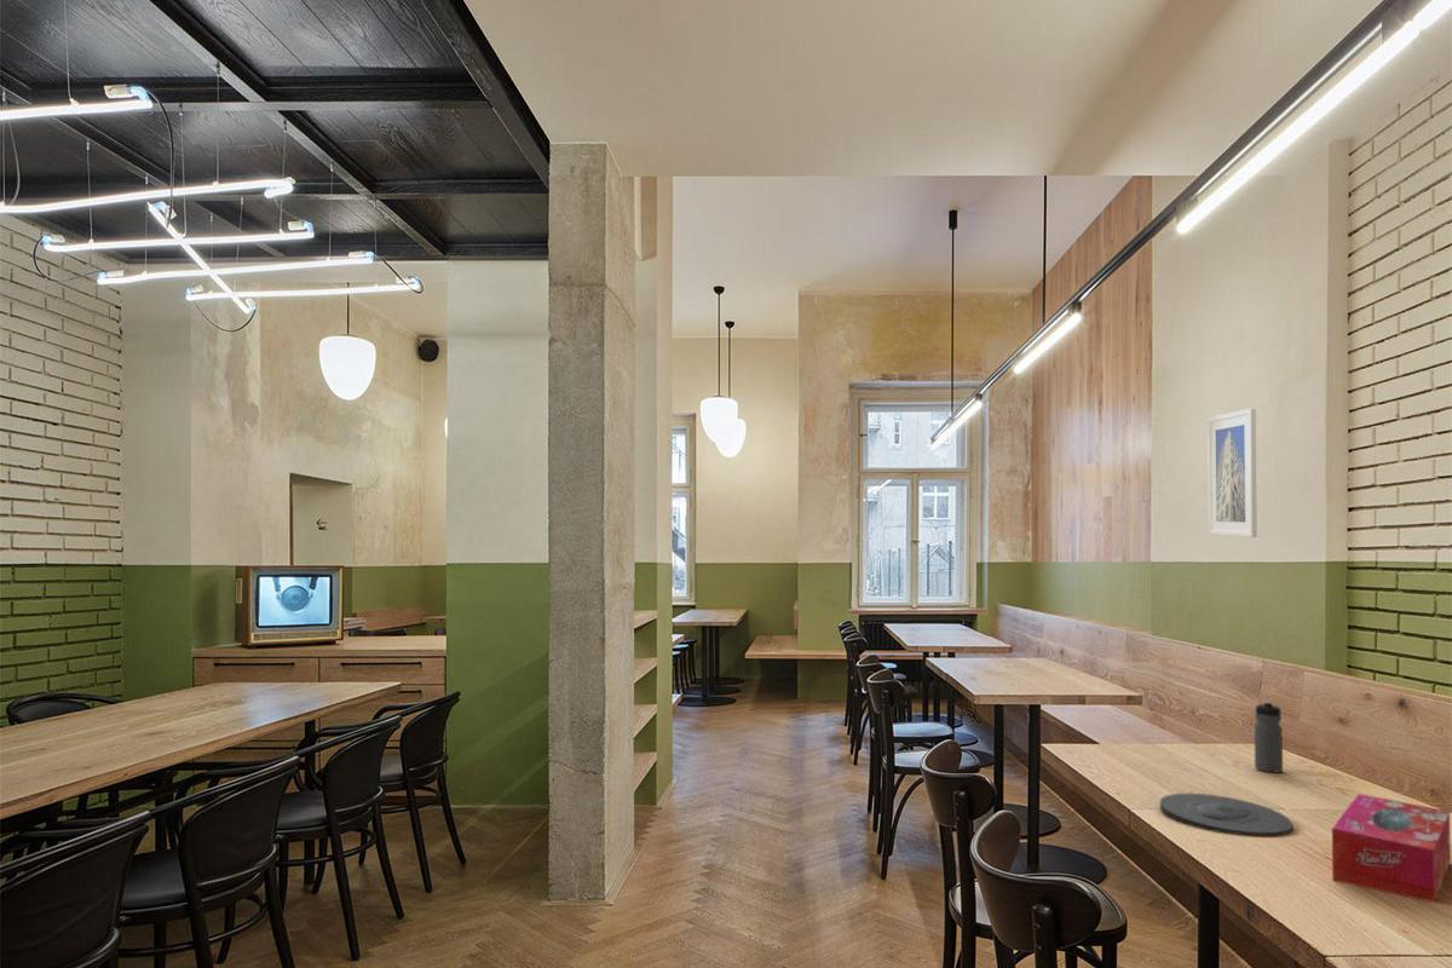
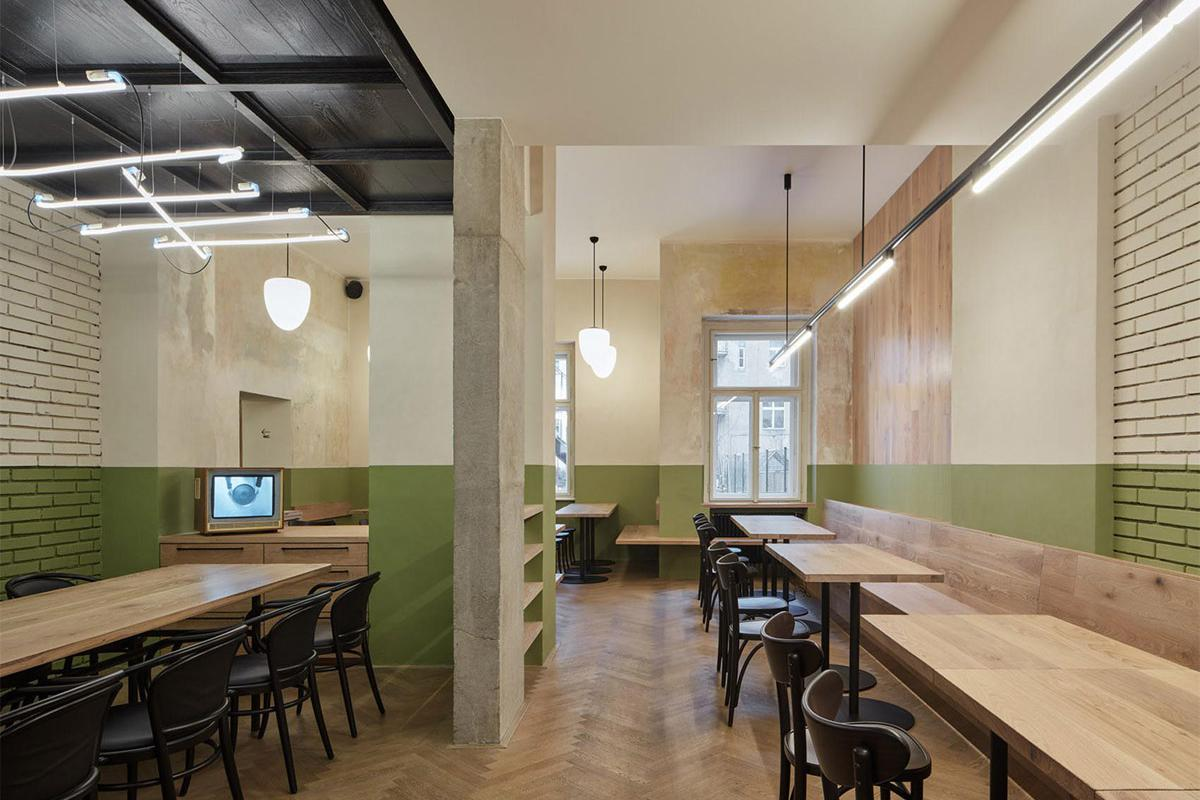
- tissue box [1331,793,1452,904]
- water bottle [1254,699,1284,774]
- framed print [1206,408,1258,538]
- plate [1159,793,1293,837]
